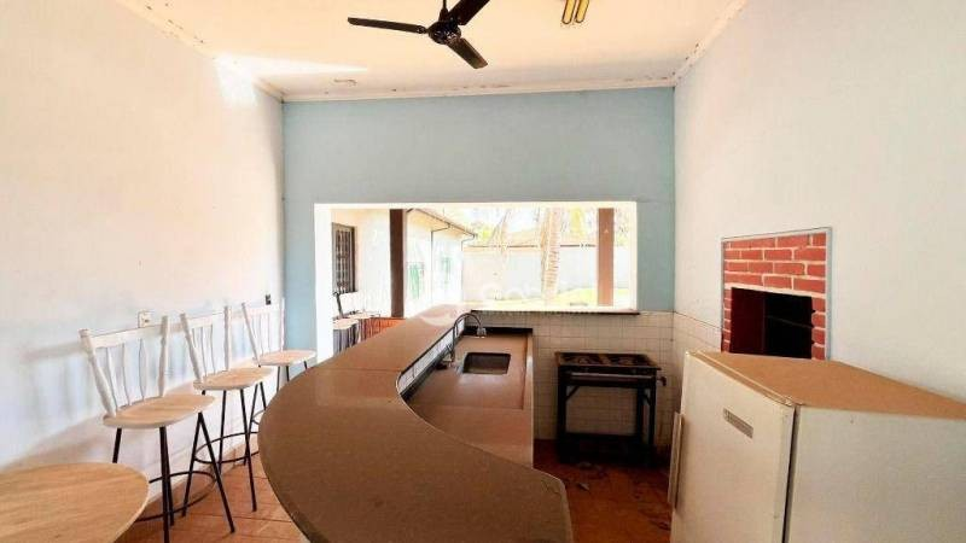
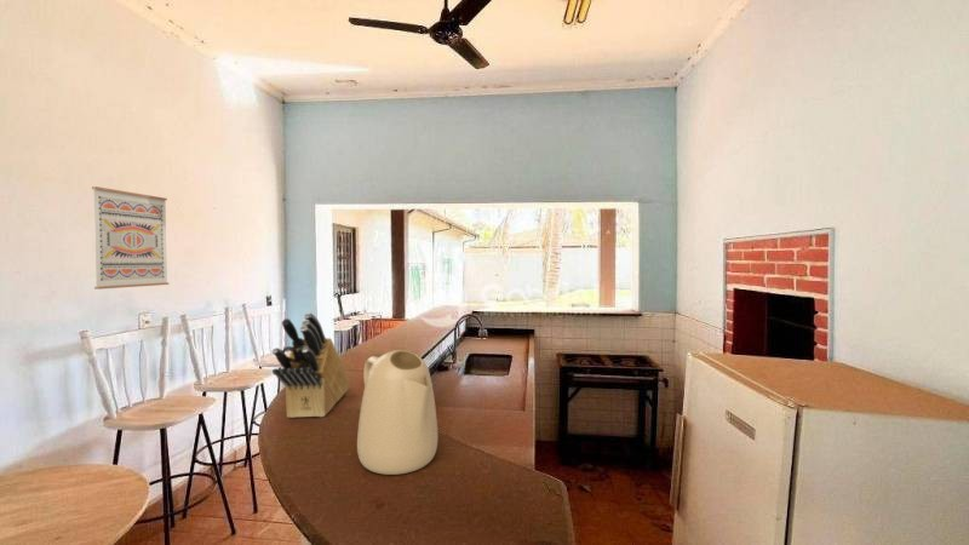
+ kettle [356,349,440,476]
+ knife block [271,311,351,419]
+ wall art [91,185,170,291]
